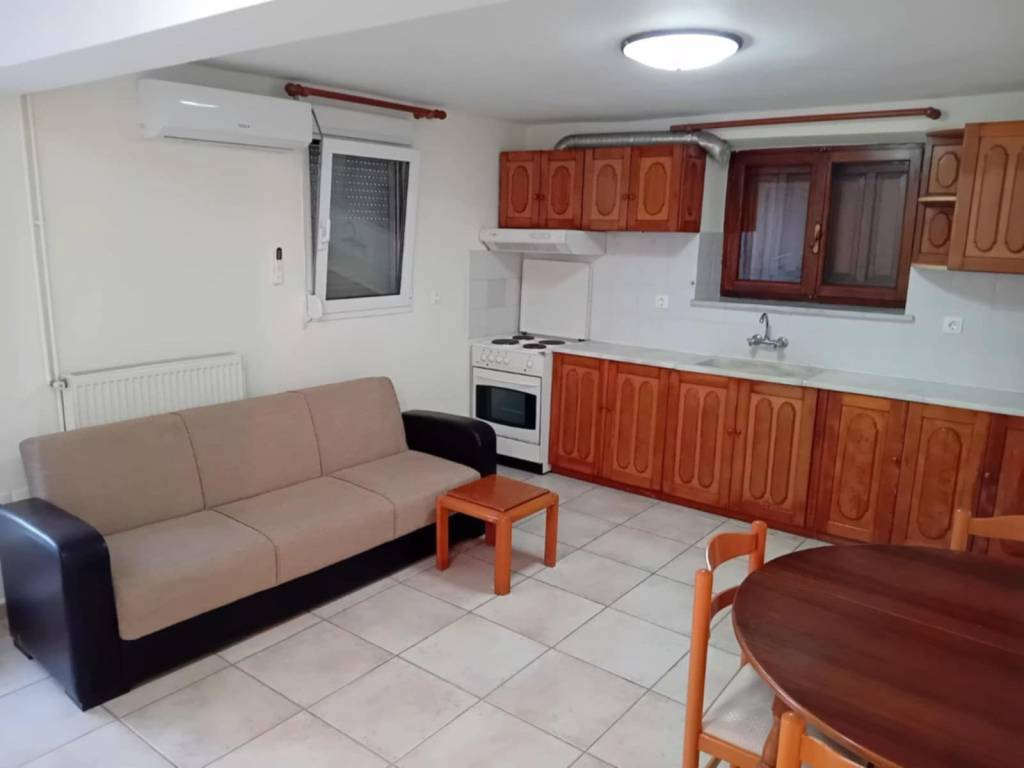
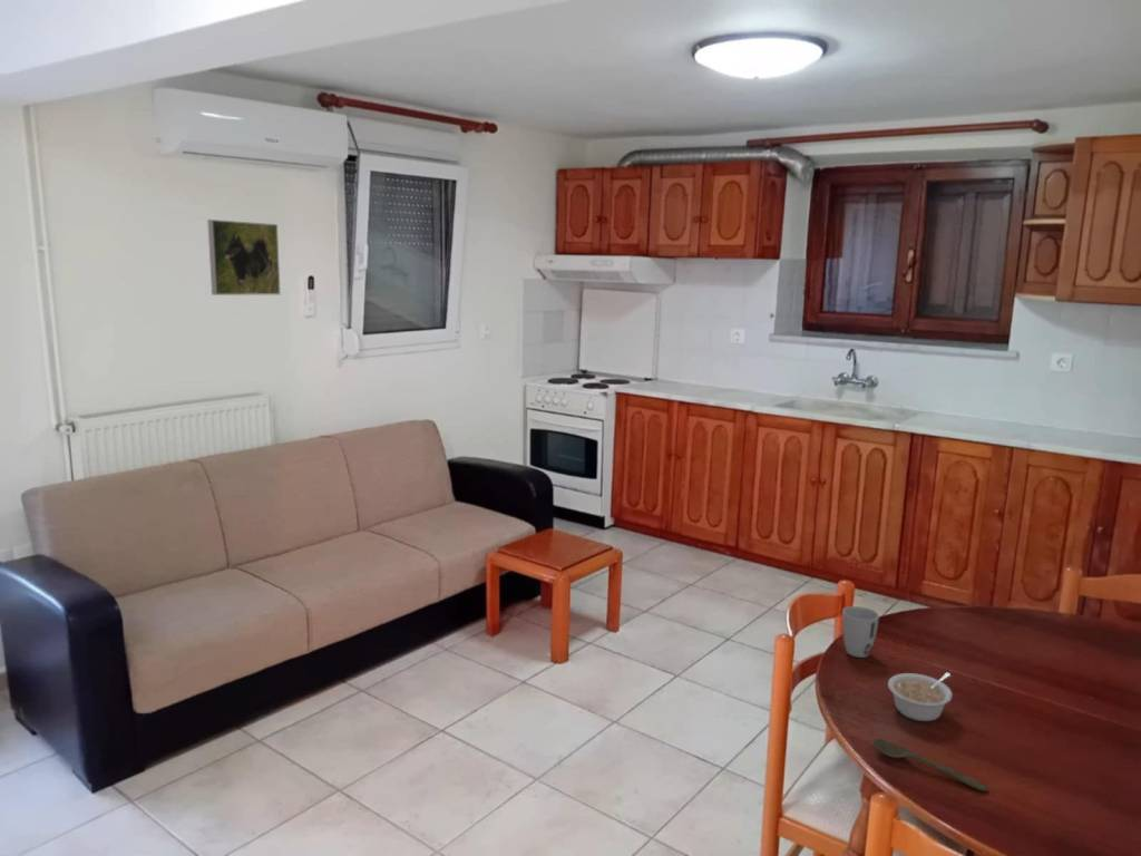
+ cup [841,605,880,659]
+ spoon [874,738,989,792]
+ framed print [206,218,281,296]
+ legume [887,672,954,722]
